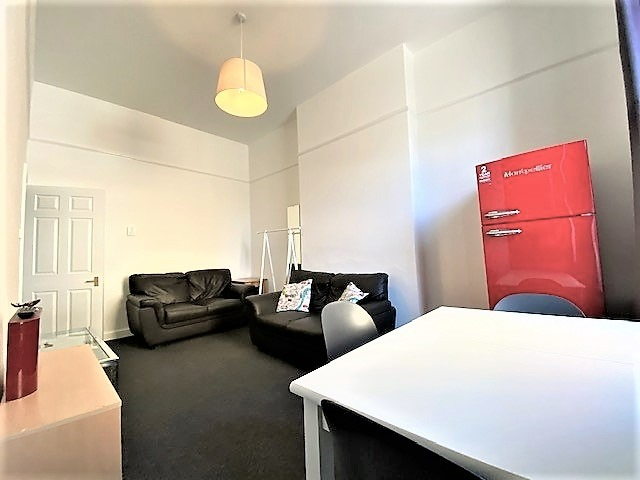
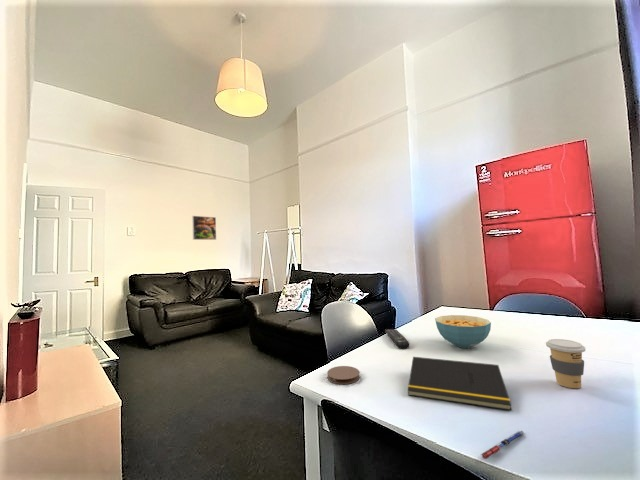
+ pen [480,430,525,460]
+ cereal bowl [434,314,492,349]
+ notepad [407,356,513,412]
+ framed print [191,215,217,241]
+ remote control [384,328,410,350]
+ coffee cup [545,338,586,389]
+ coaster [326,365,361,385]
